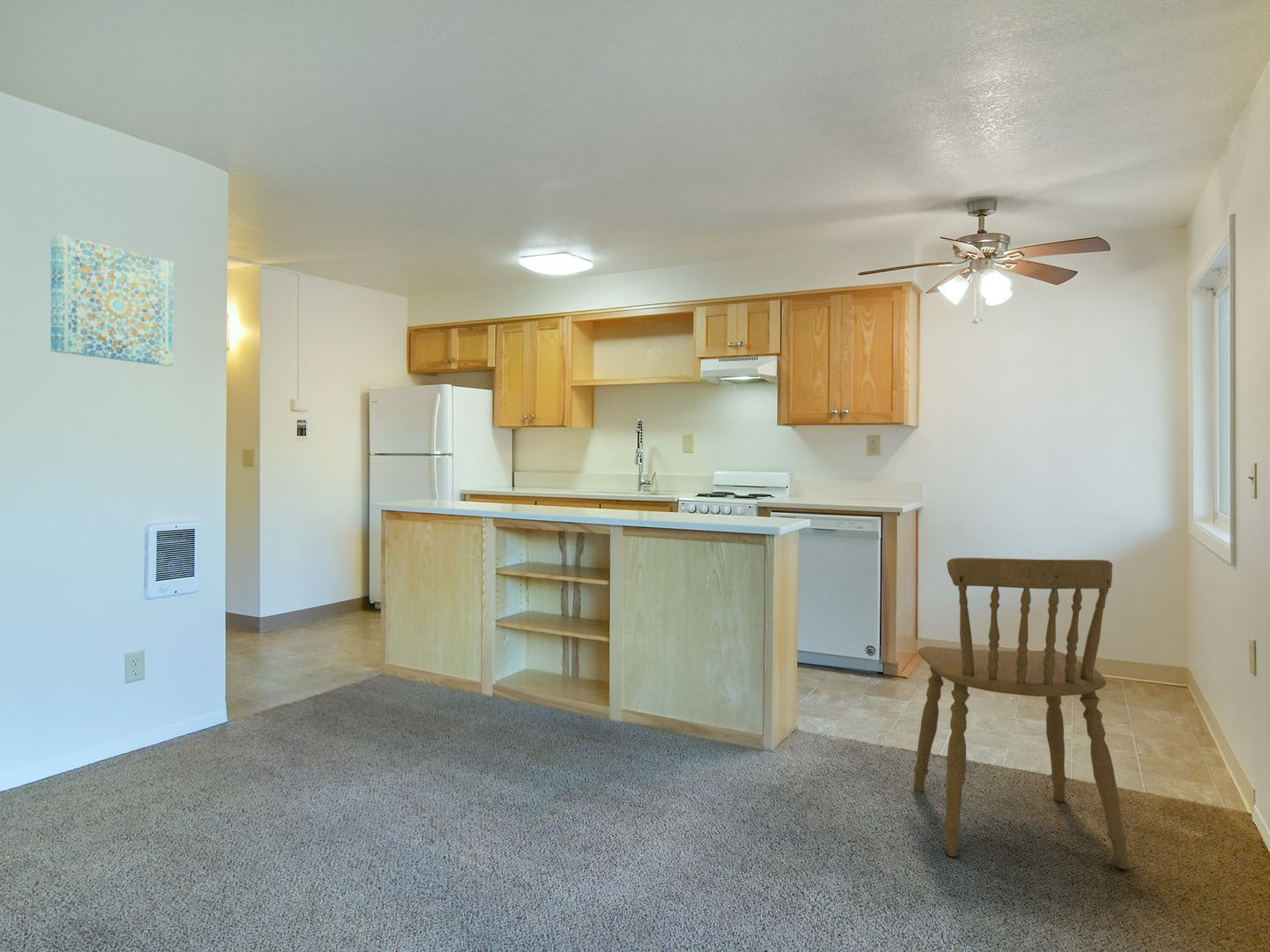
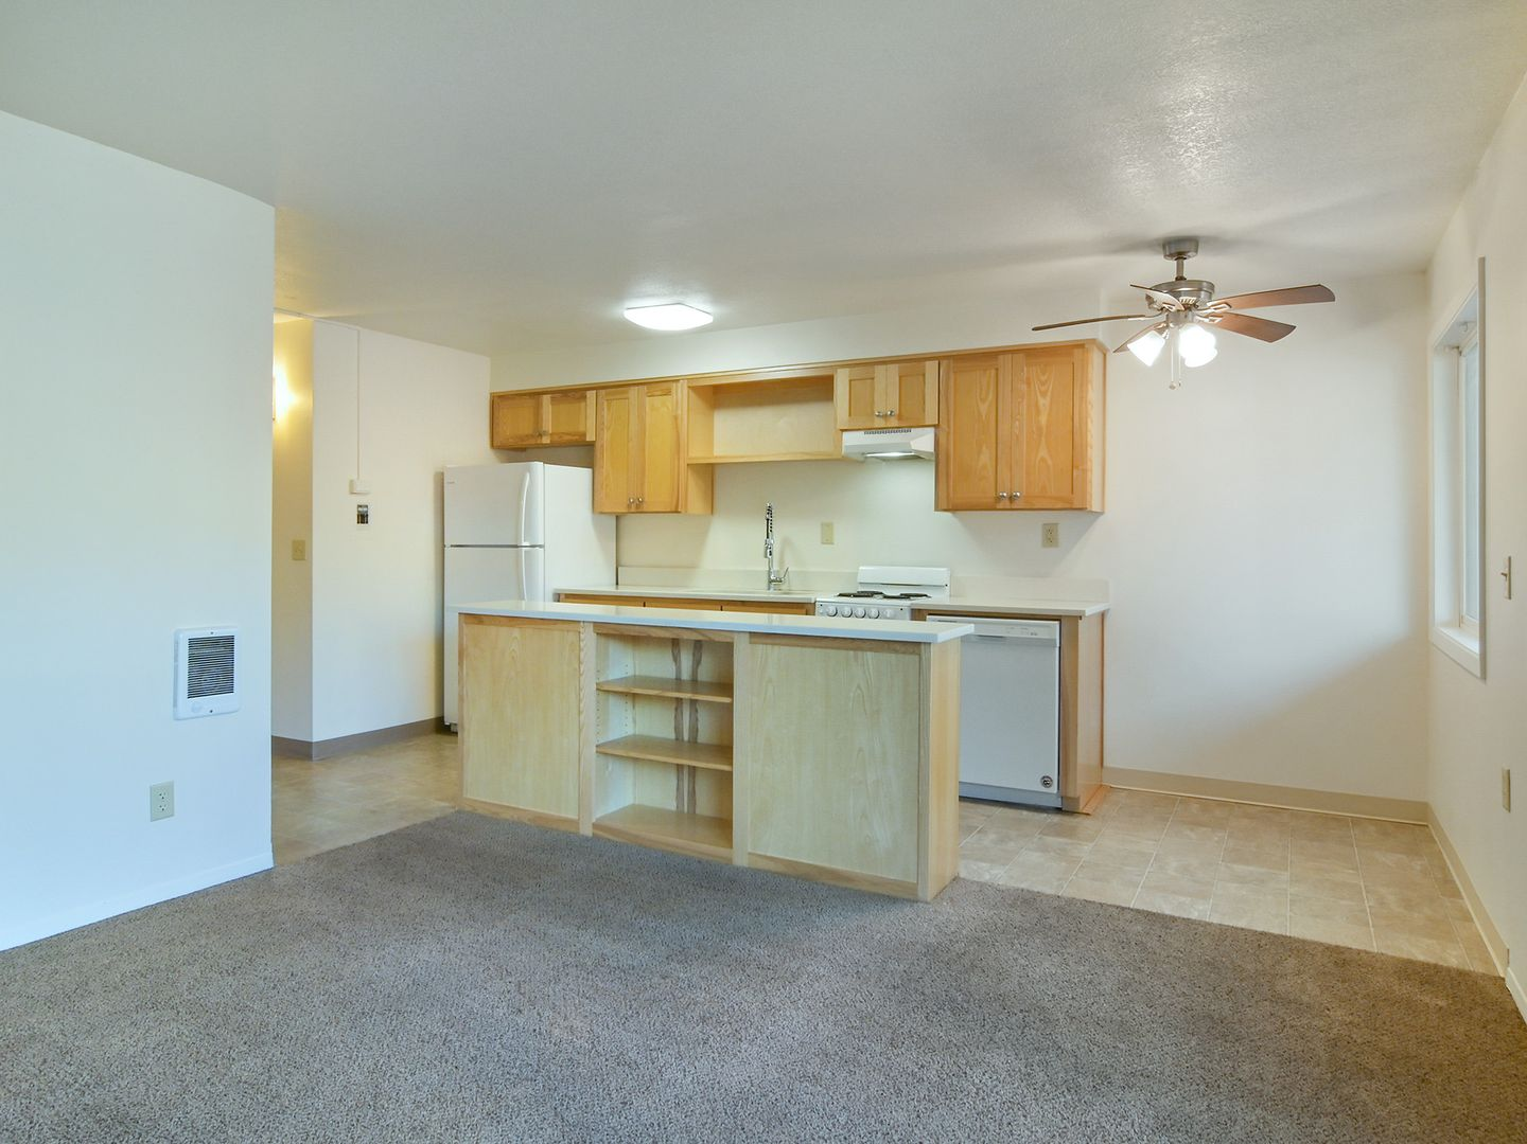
- wall art [50,233,175,367]
- dining chair [913,557,1130,870]
